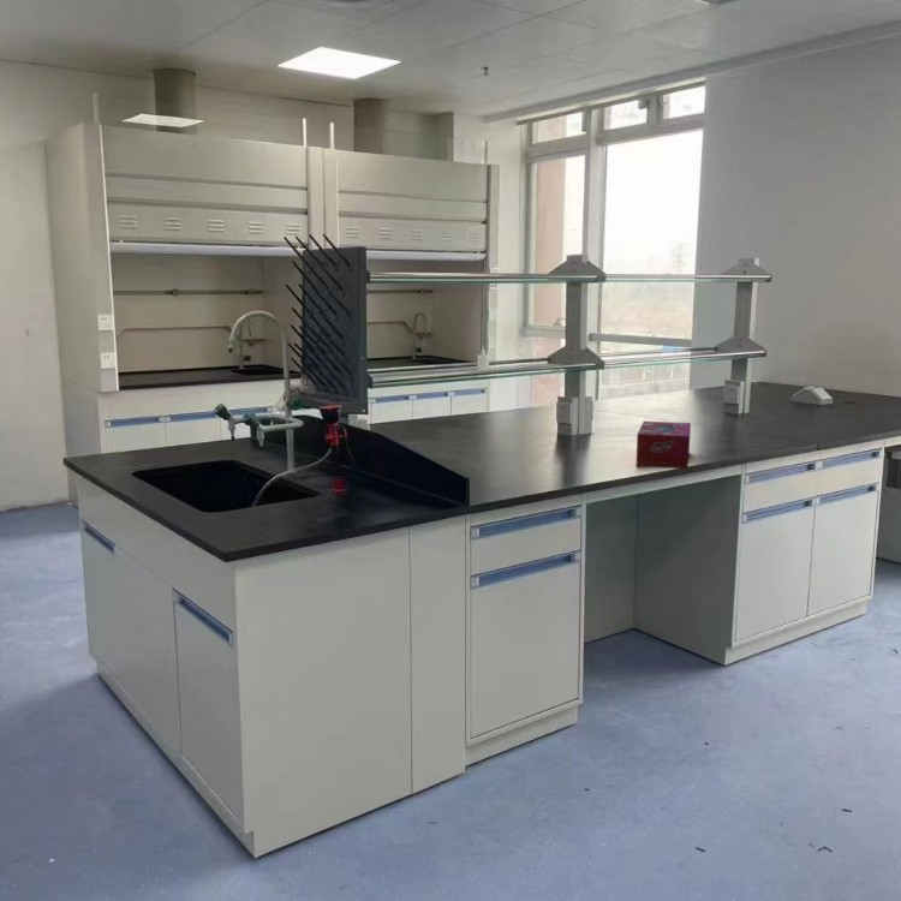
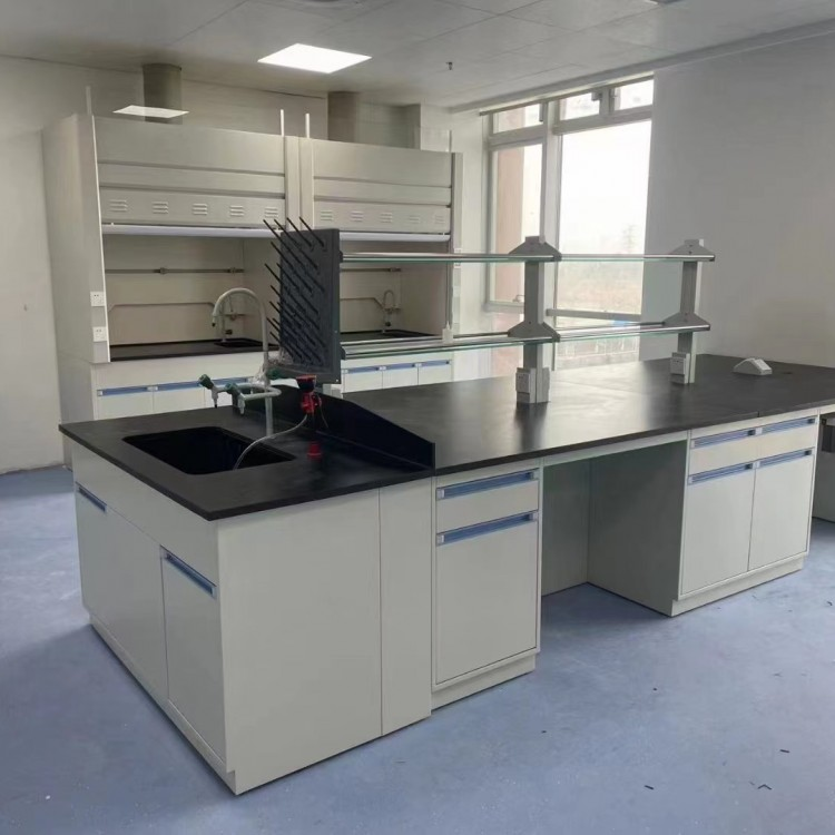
- tissue box [634,420,692,470]
